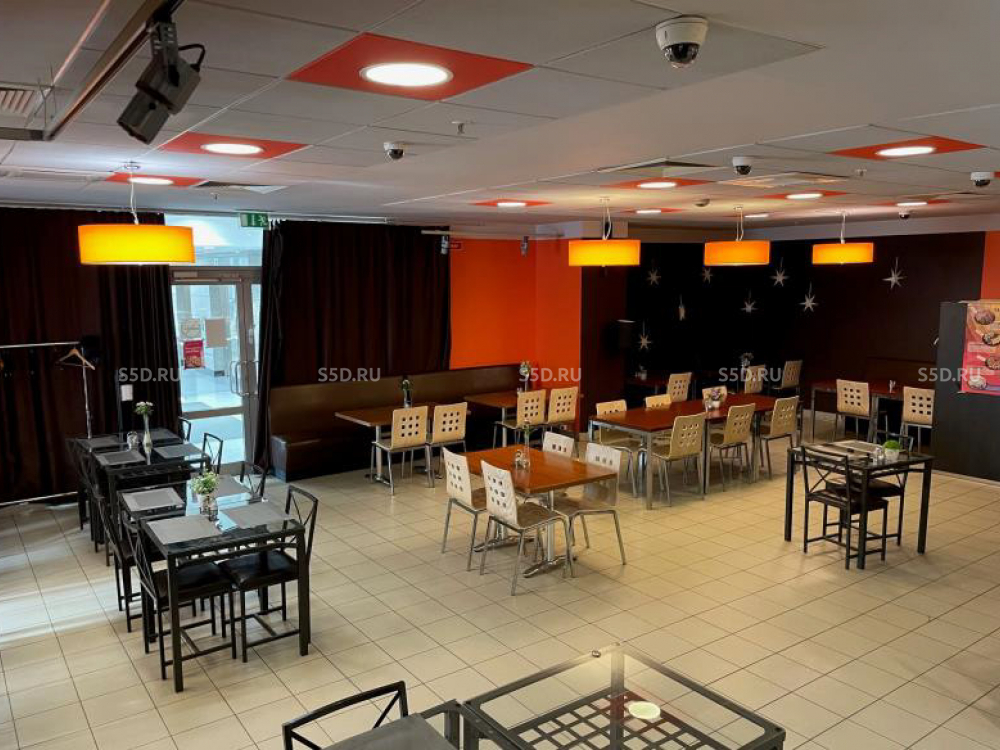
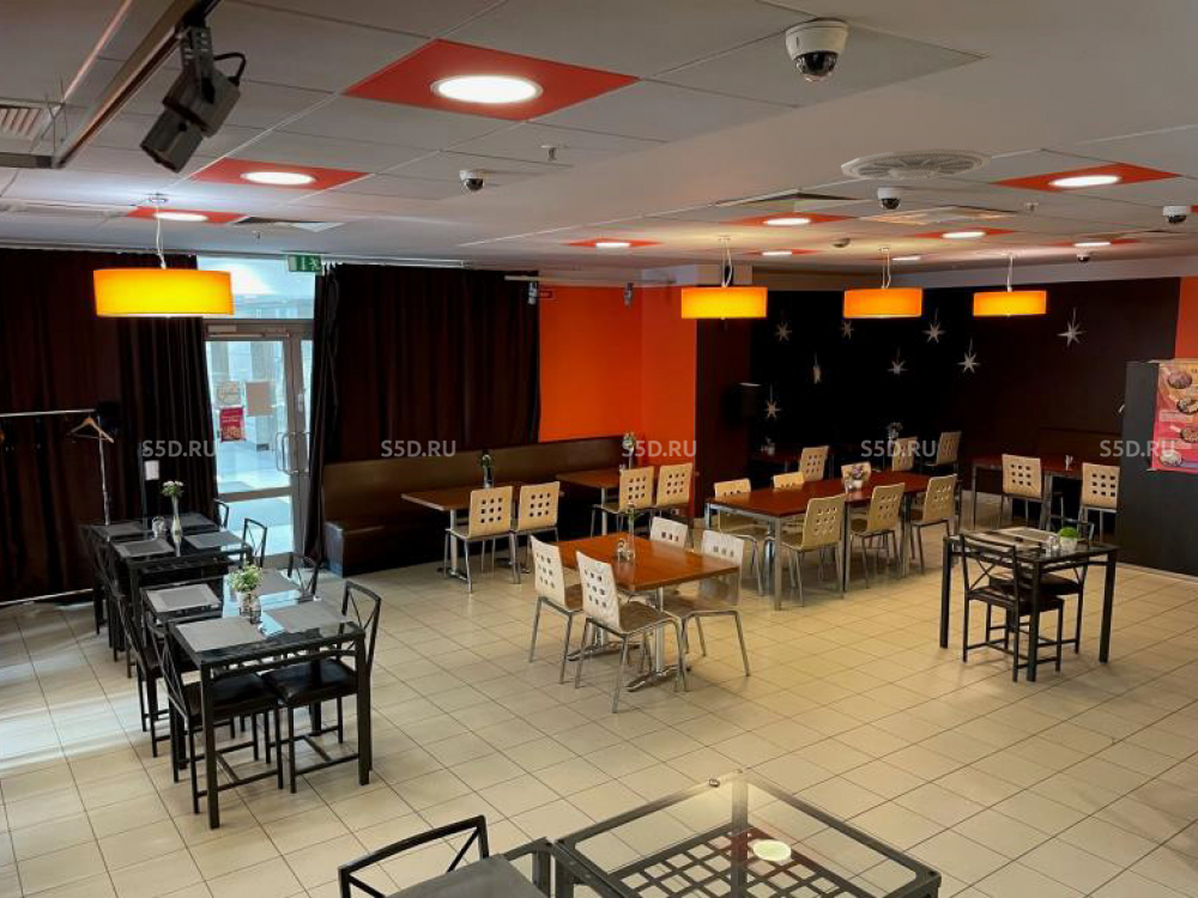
+ ceiling vent [840,147,993,181]
